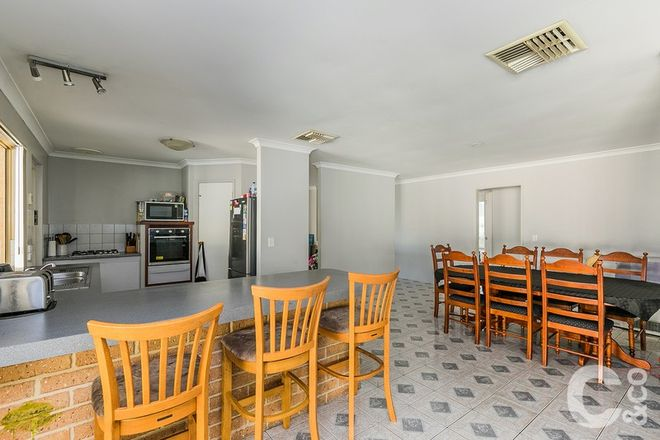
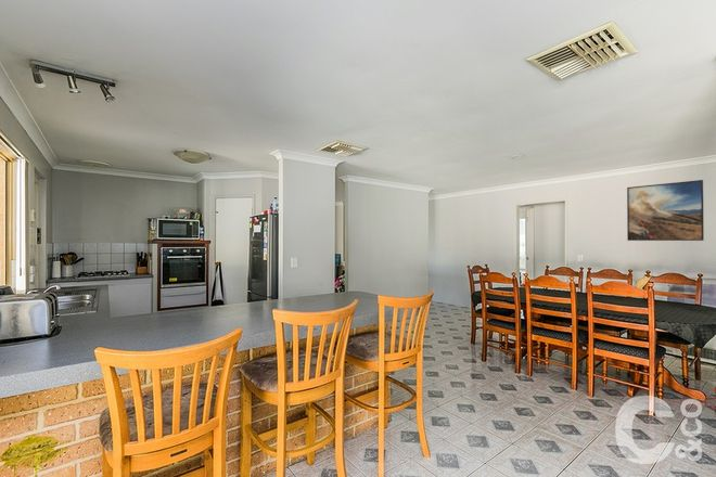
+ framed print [626,179,705,242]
